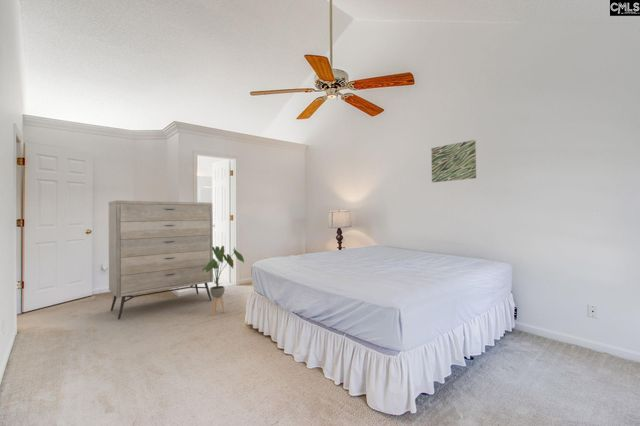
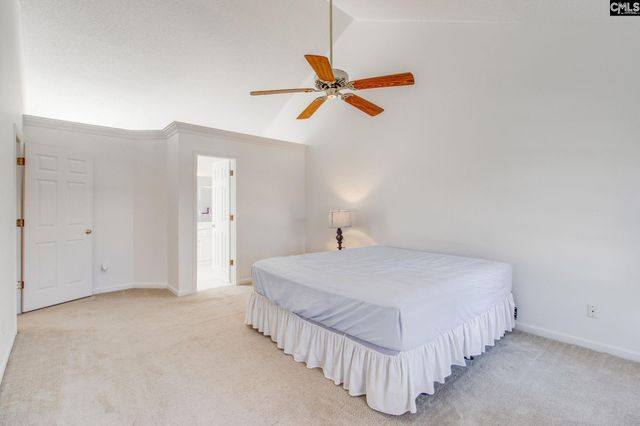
- wall art [430,139,477,183]
- dresser [108,200,214,320]
- house plant [202,245,245,316]
